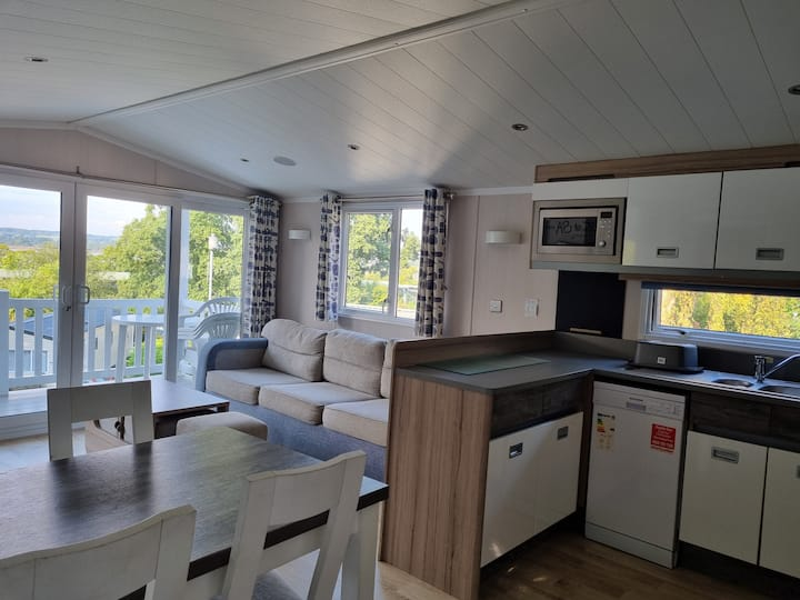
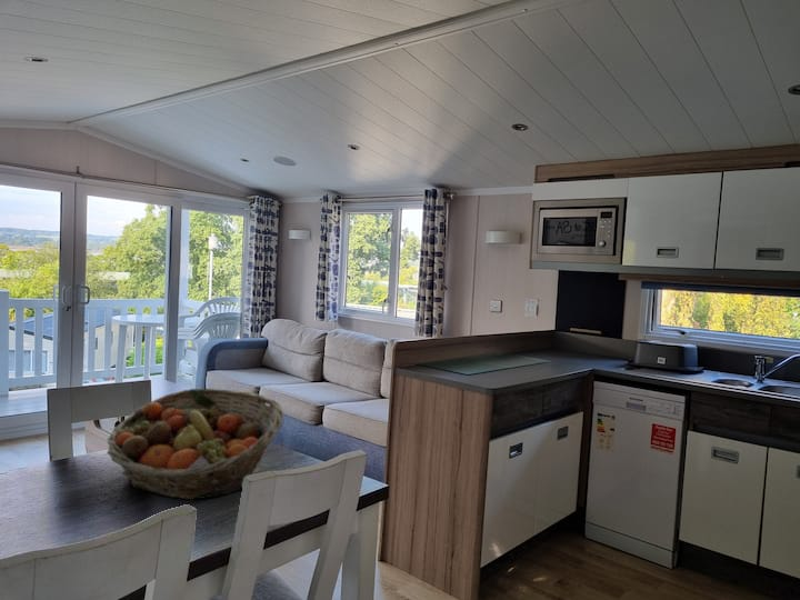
+ fruit basket [107,388,284,501]
